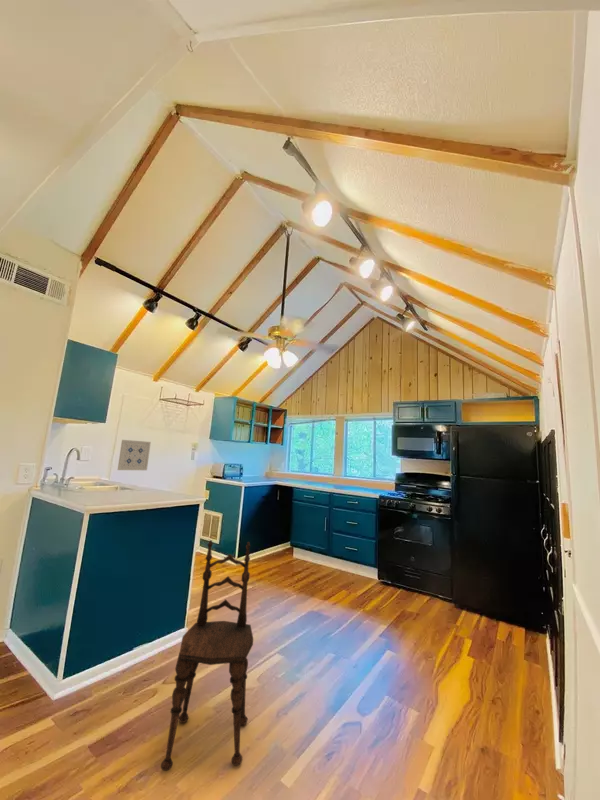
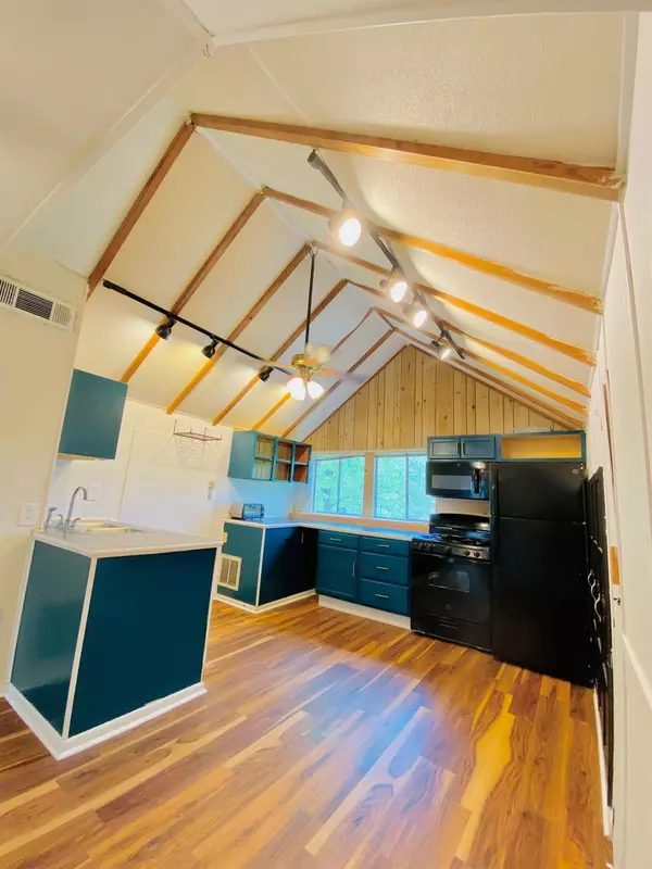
- wall art [117,439,152,471]
- dining chair [160,539,254,772]
